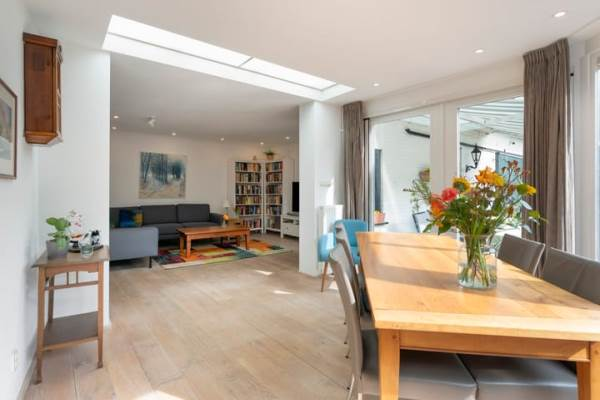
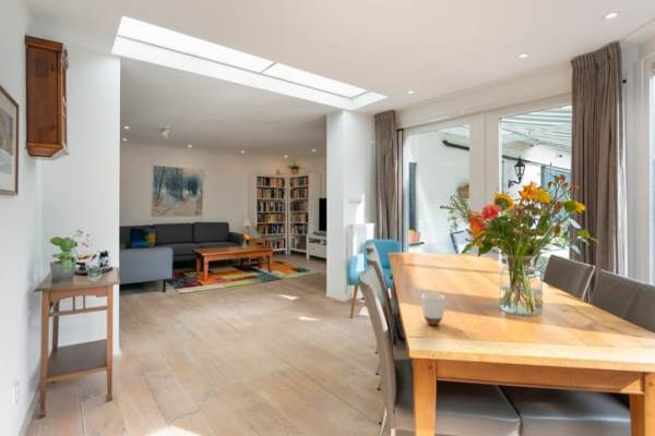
+ mug [420,292,445,326]
